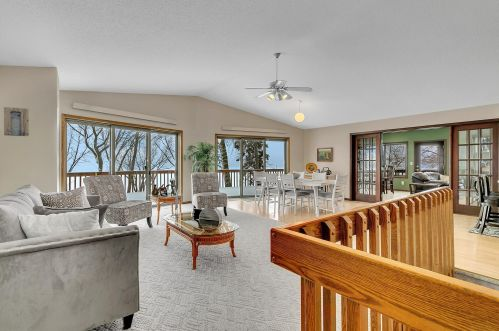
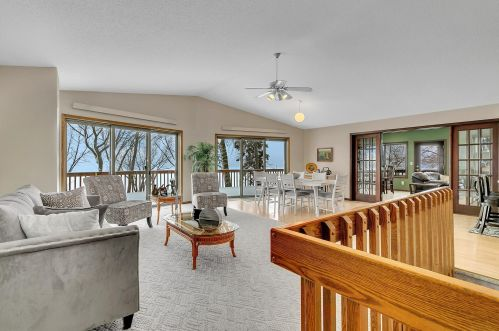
- wall art [3,106,30,137]
